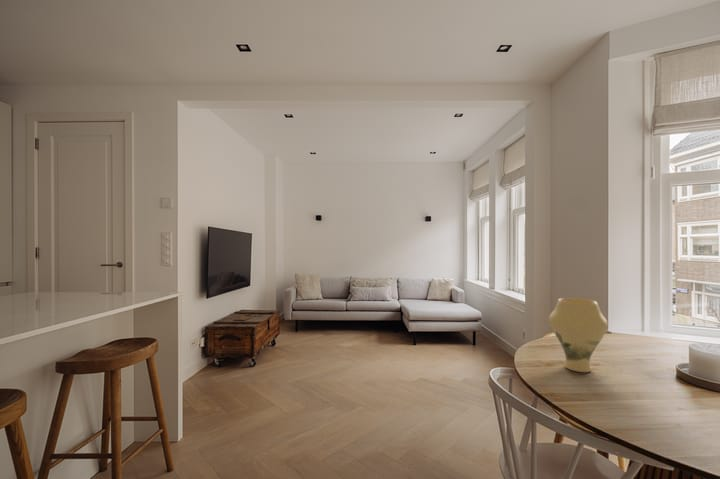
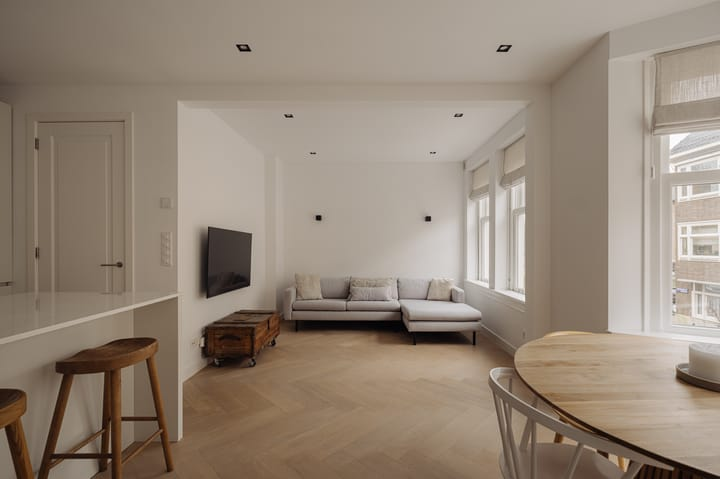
- vase [548,297,609,373]
